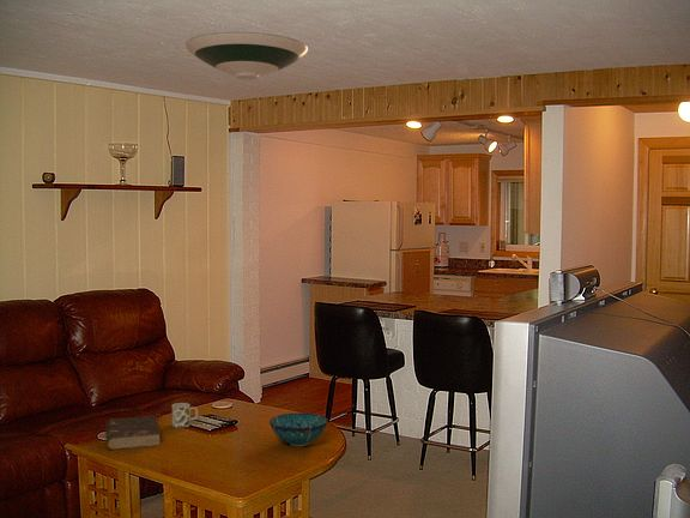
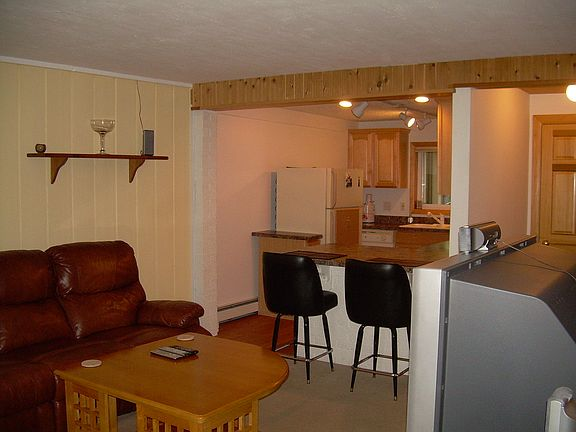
- book [104,415,162,451]
- decorative bowl [268,412,329,447]
- mug [171,402,199,429]
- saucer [184,31,309,80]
